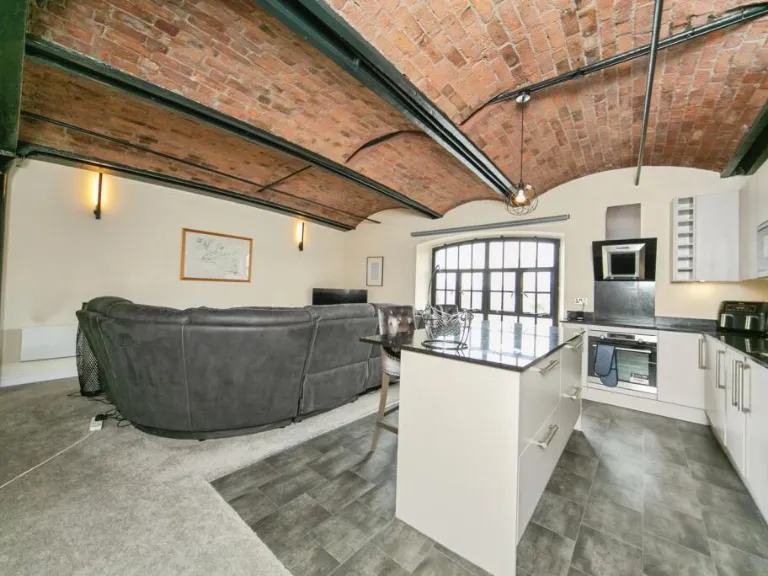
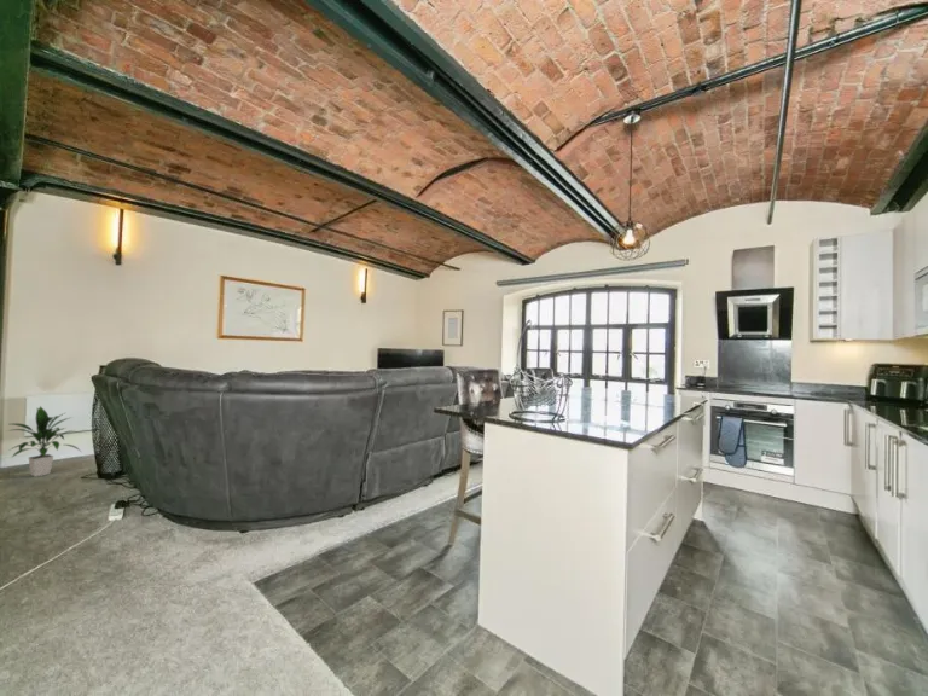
+ indoor plant [6,405,81,477]
